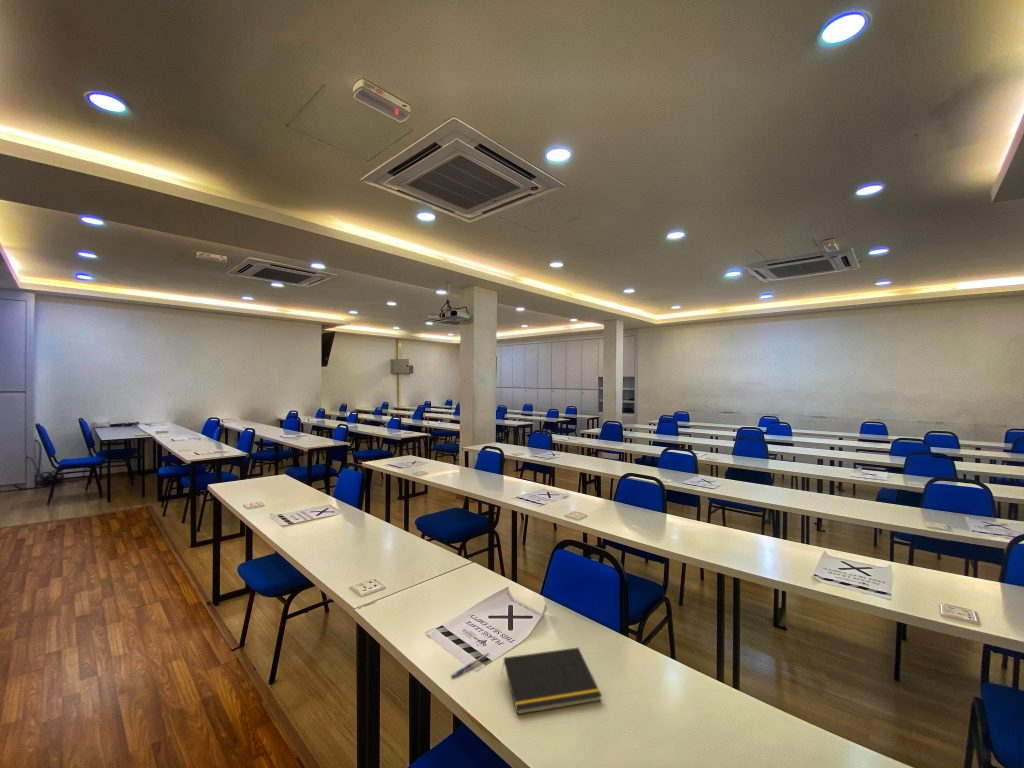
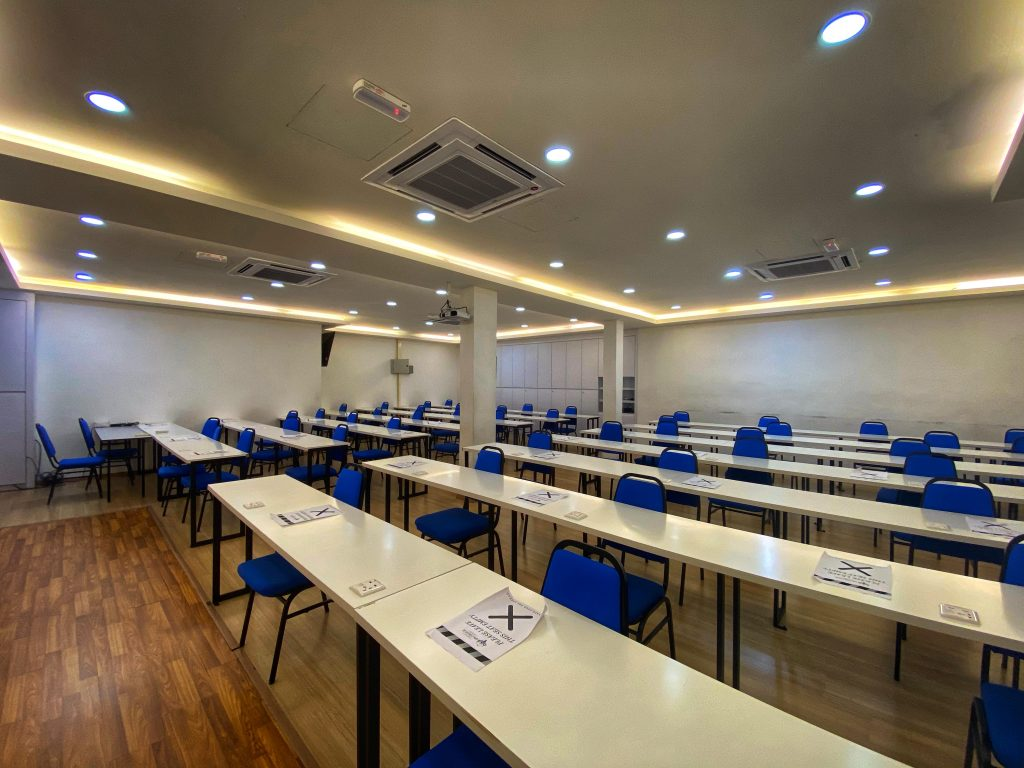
- pen [450,652,491,678]
- notepad [500,646,603,716]
